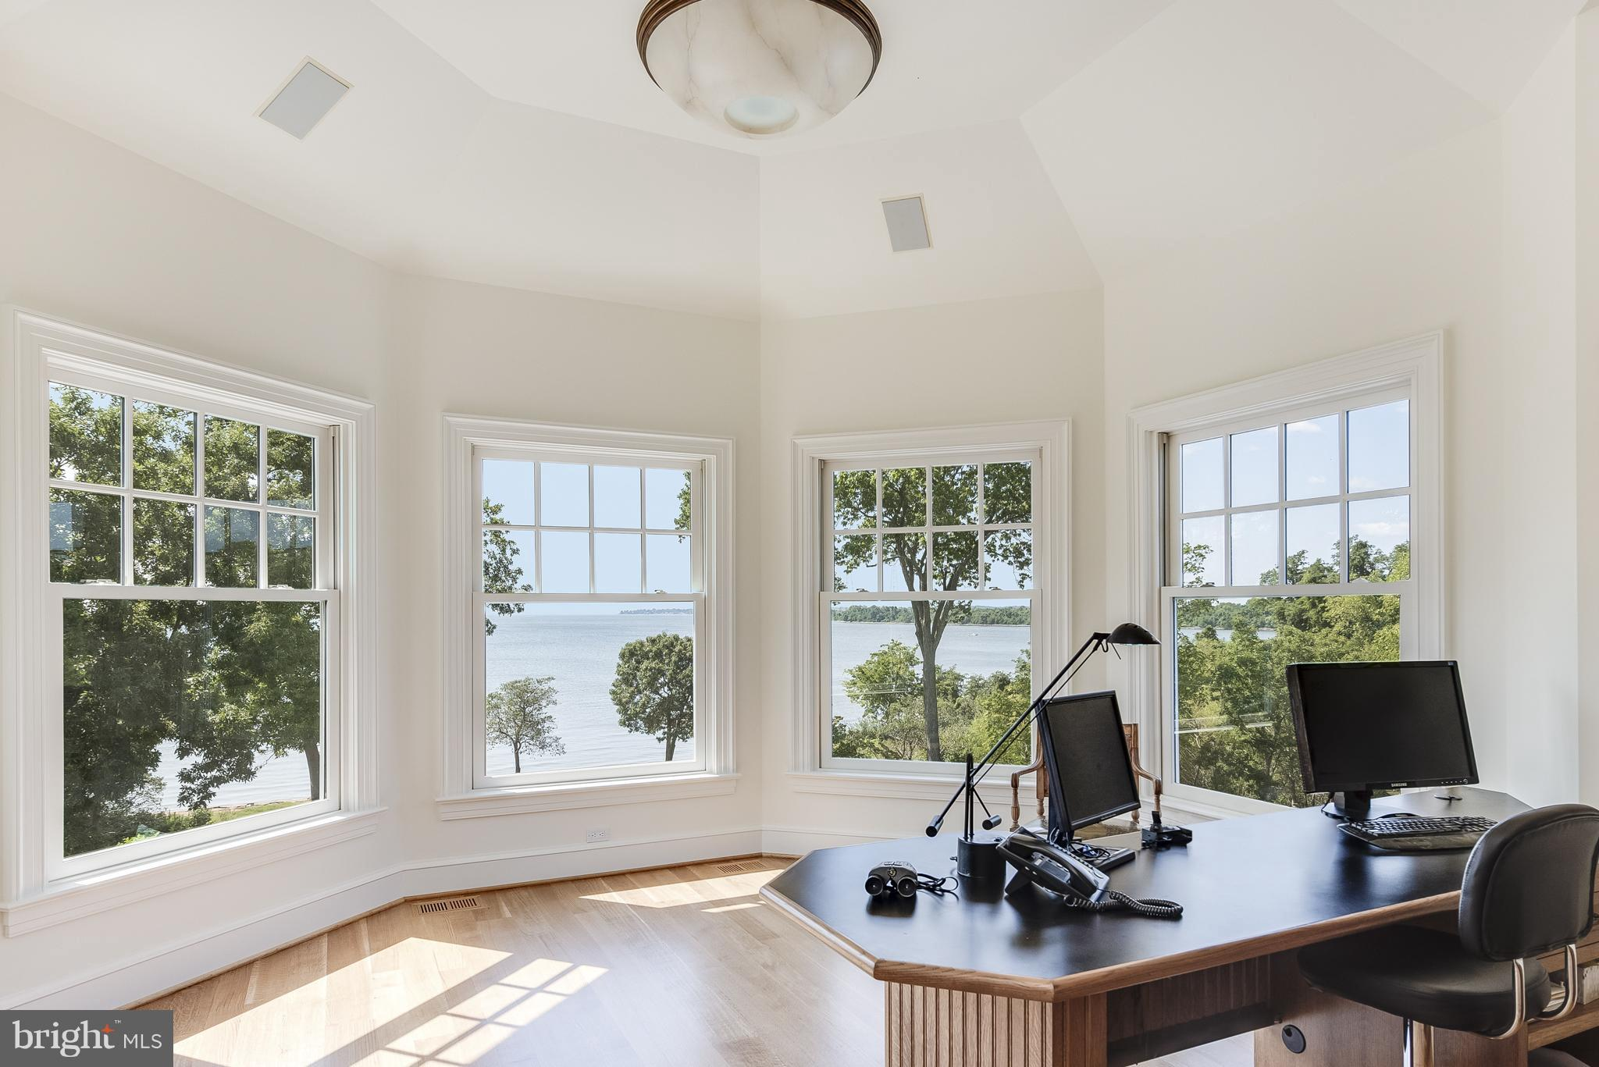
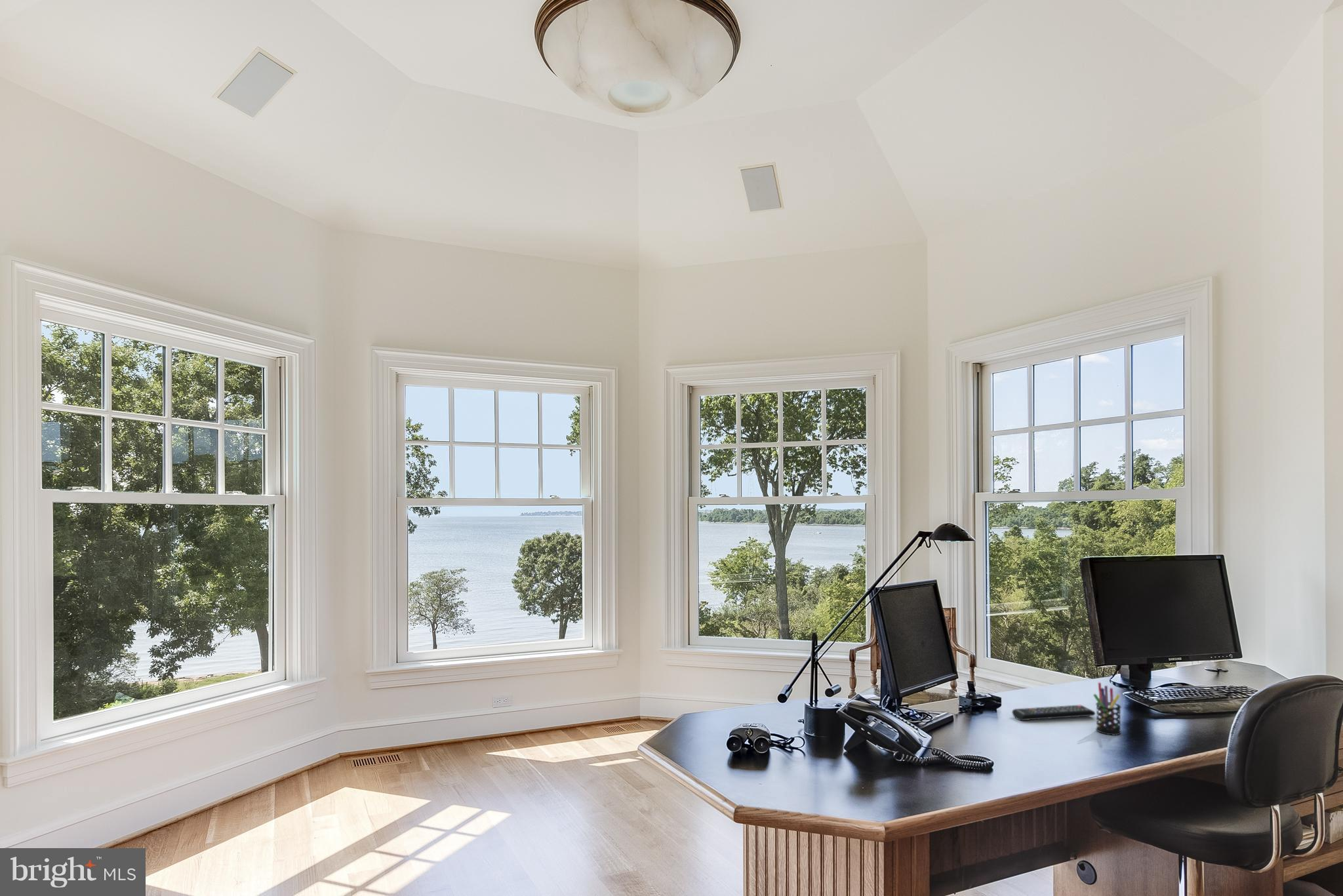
+ remote control [1011,704,1096,721]
+ pen holder [1092,682,1122,736]
